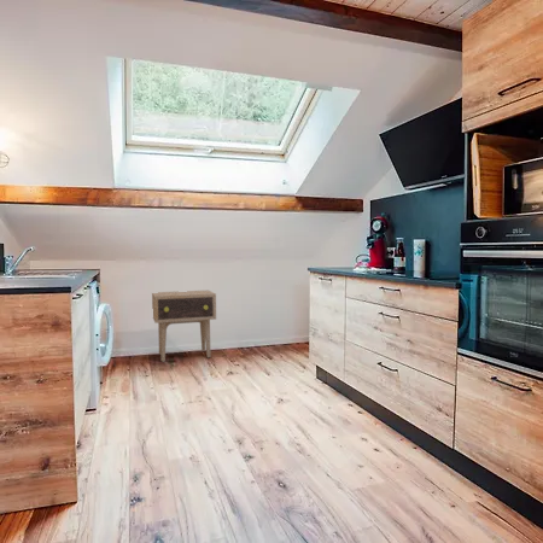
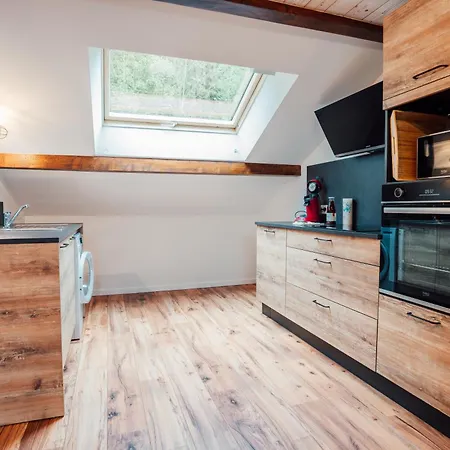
- side table [151,290,217,363]
